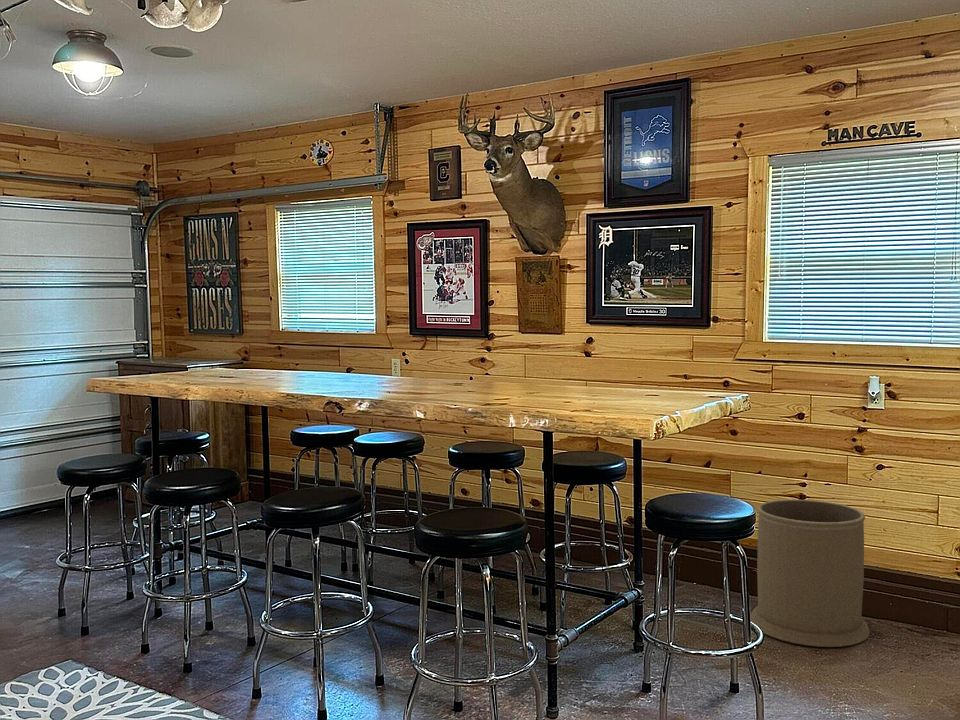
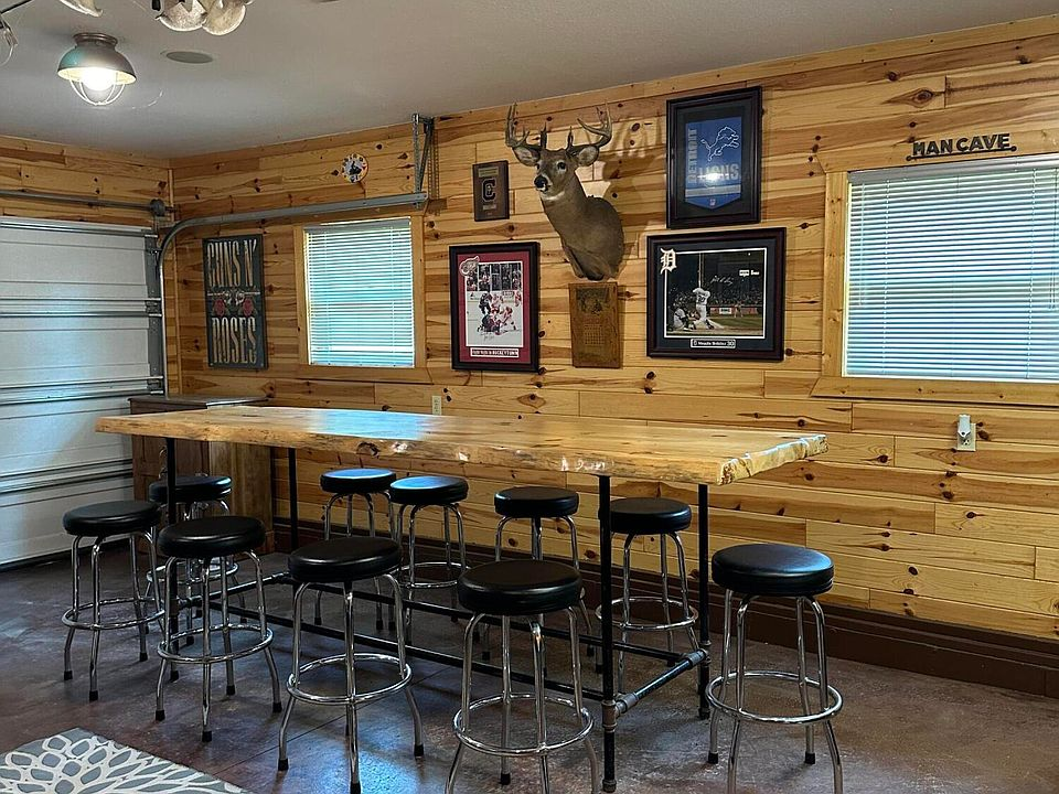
- trash can [750,499,870,648]
